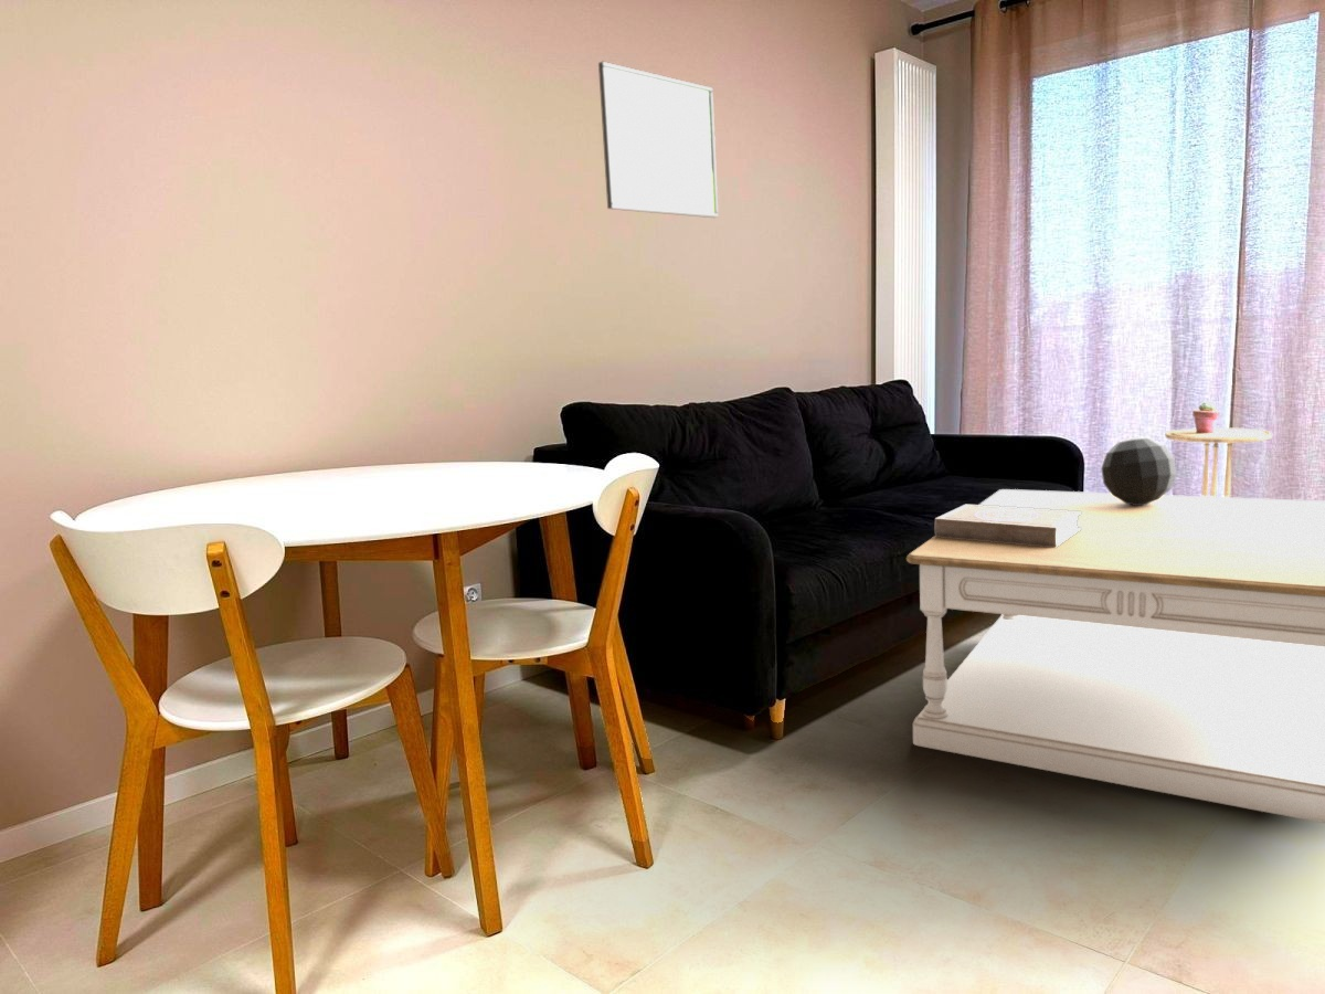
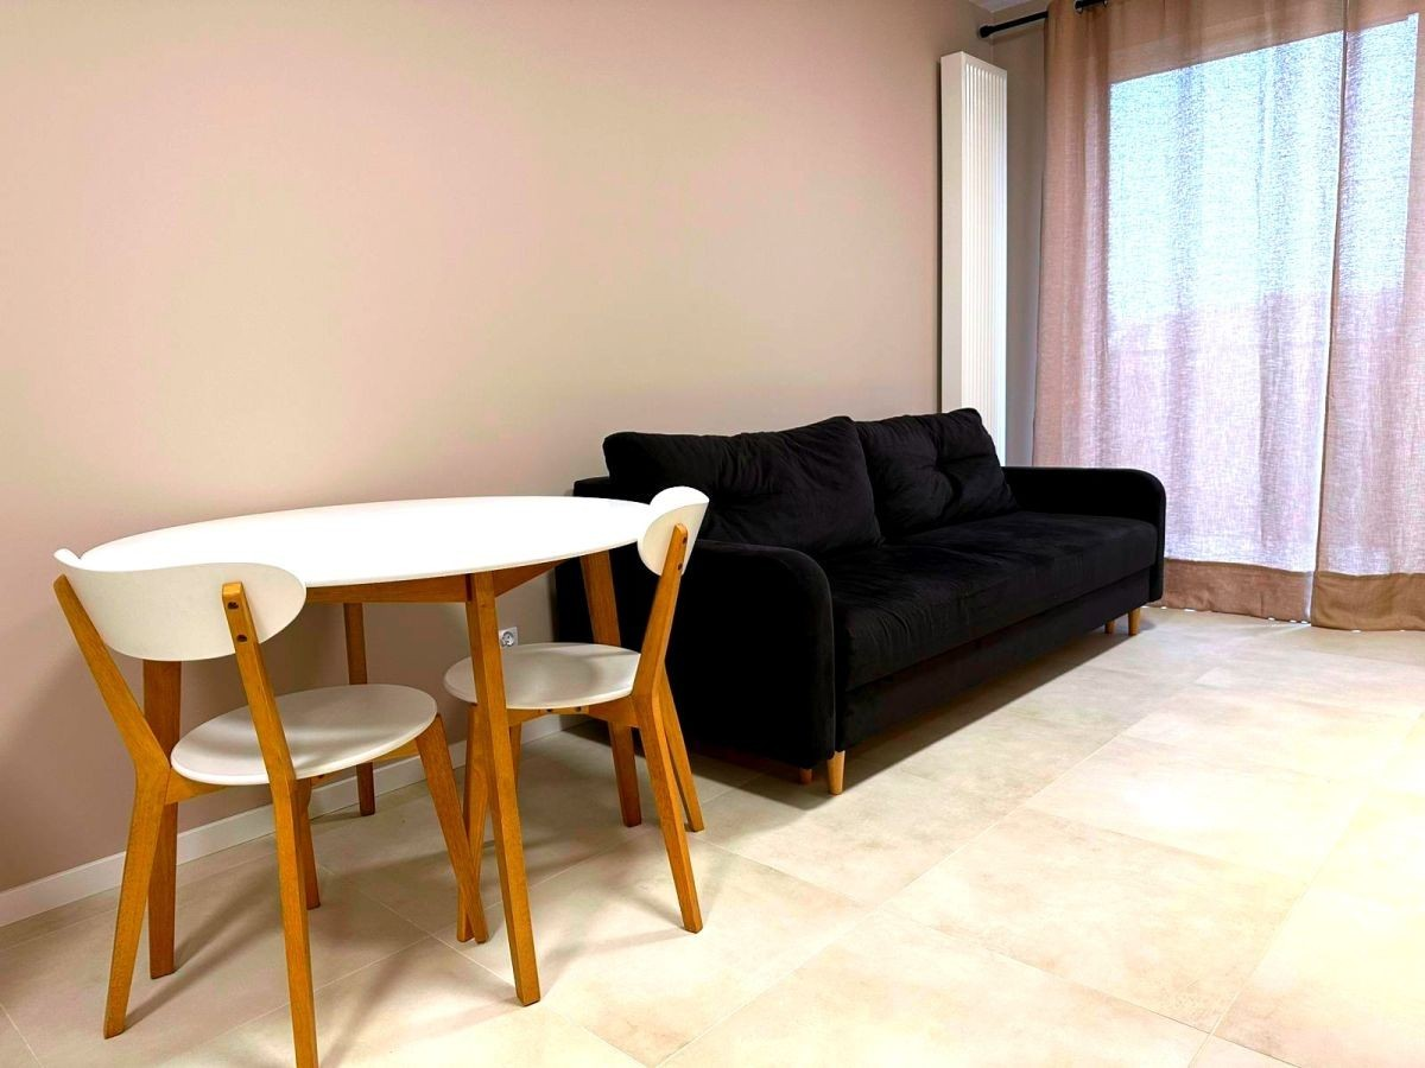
- coffee table [905,488,1325,824]
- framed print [597,61,720,219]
- book [933,504,1081,548]
- decorative orb [1100,436,1178,505]
- potted succulent [1191,400,1222,434]
- side table [1164,426,1274,497]
